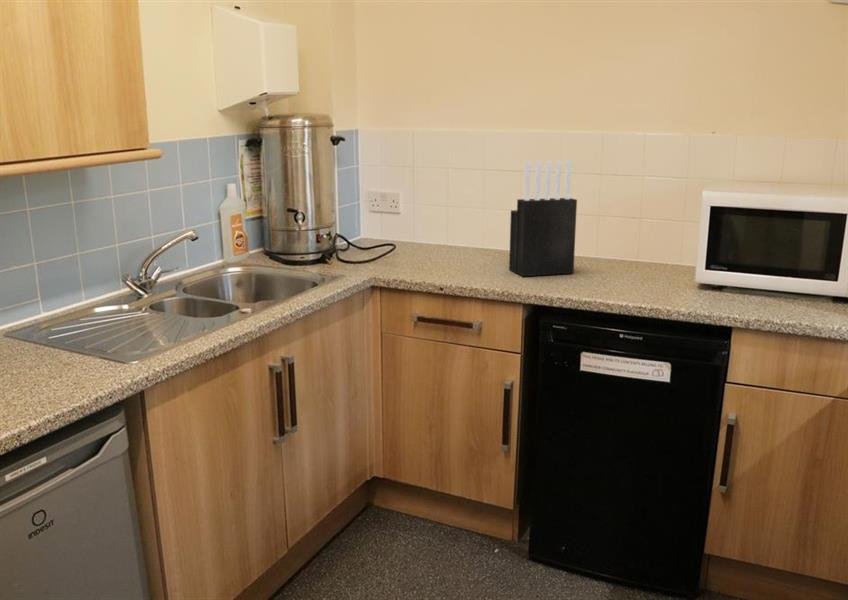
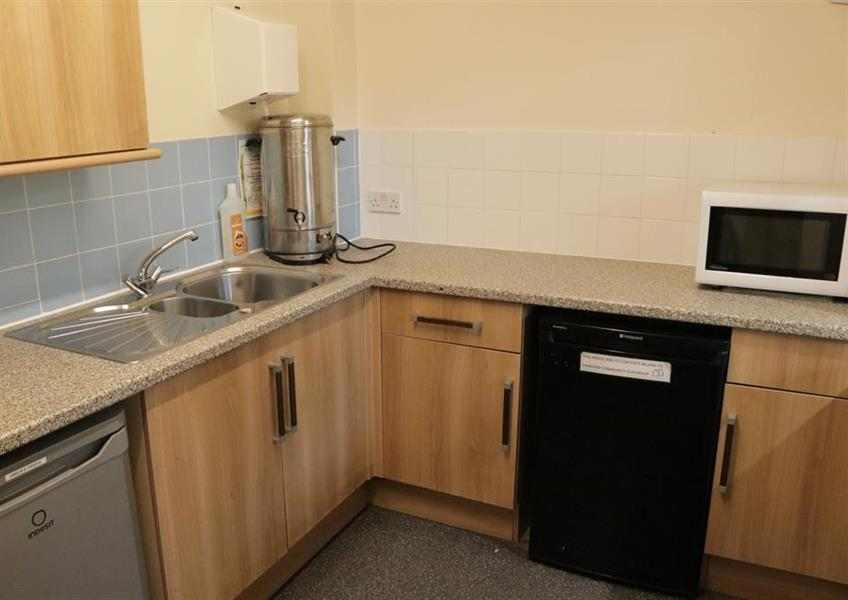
- knife block [508,160,578,277]
